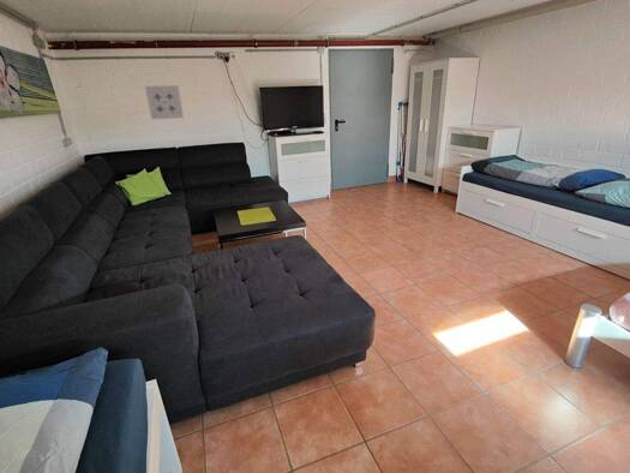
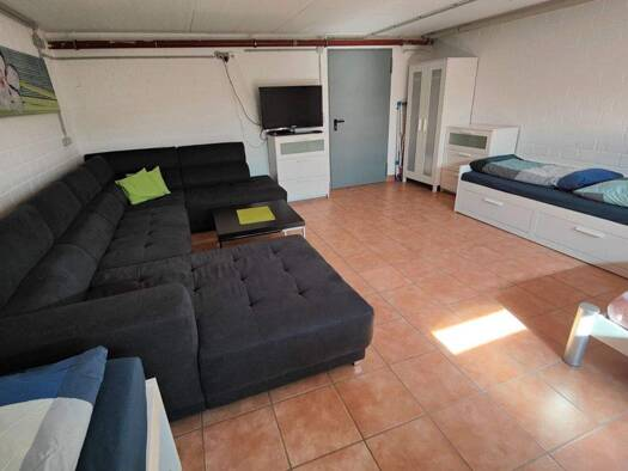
- wall art [144,84,185,120]
